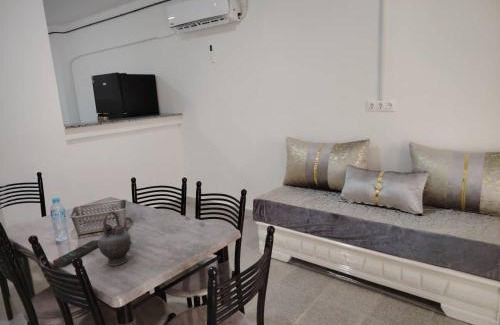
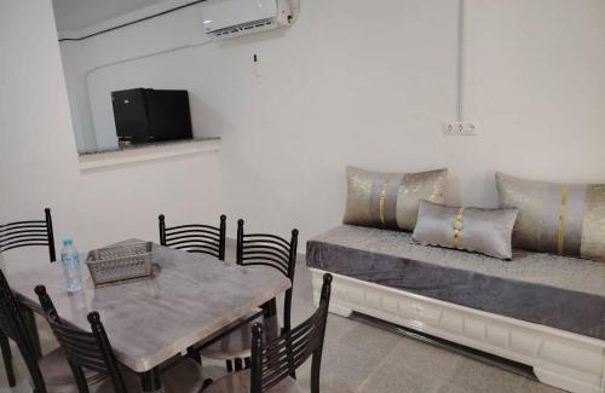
- remote control [52,239,99,267]
- teapot [98,210,133,267]
